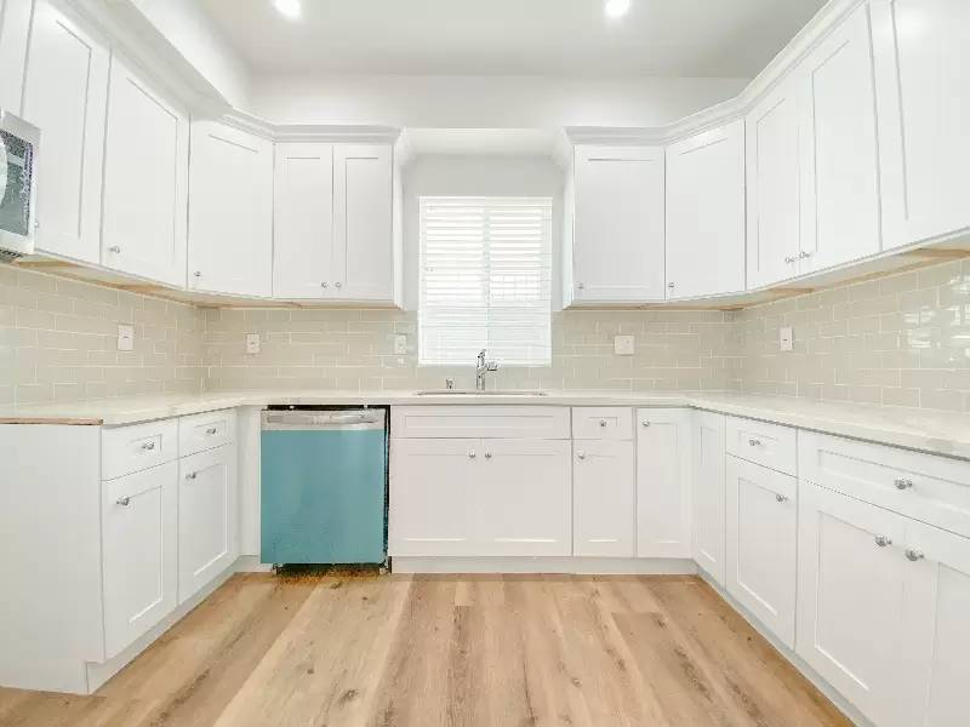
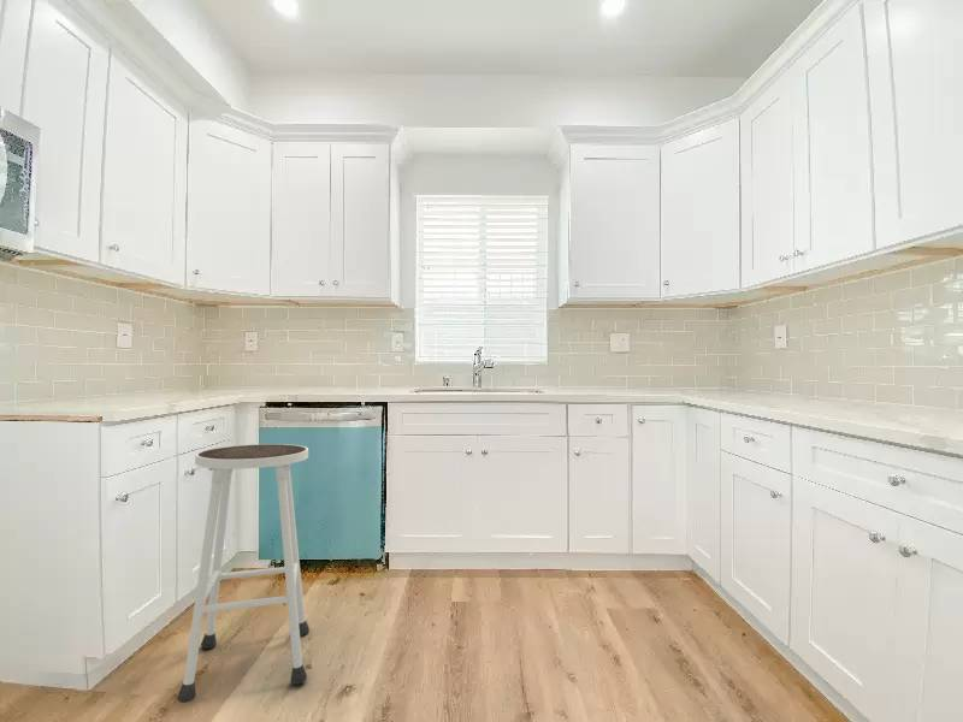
+ stool [176,443,311,704]
